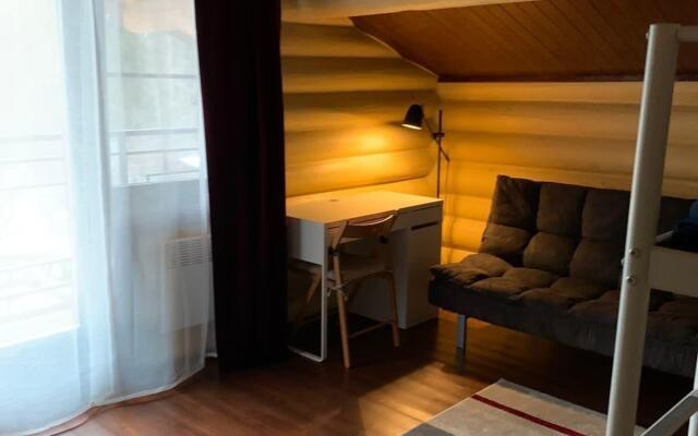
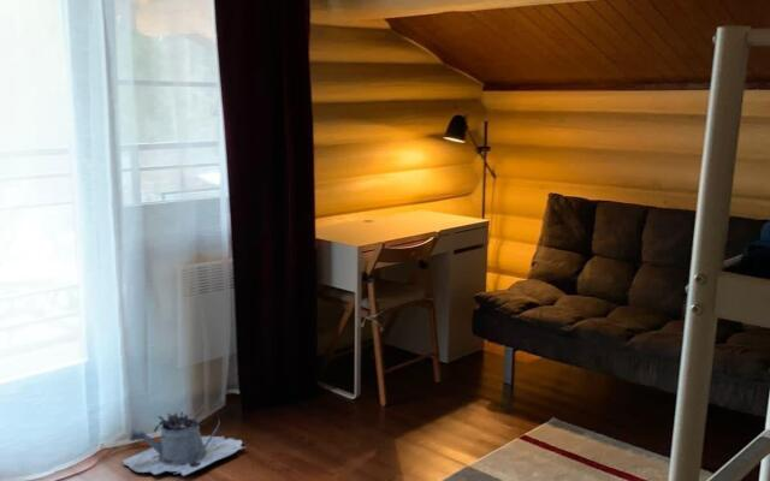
+ watering can [122,410,245,477]
